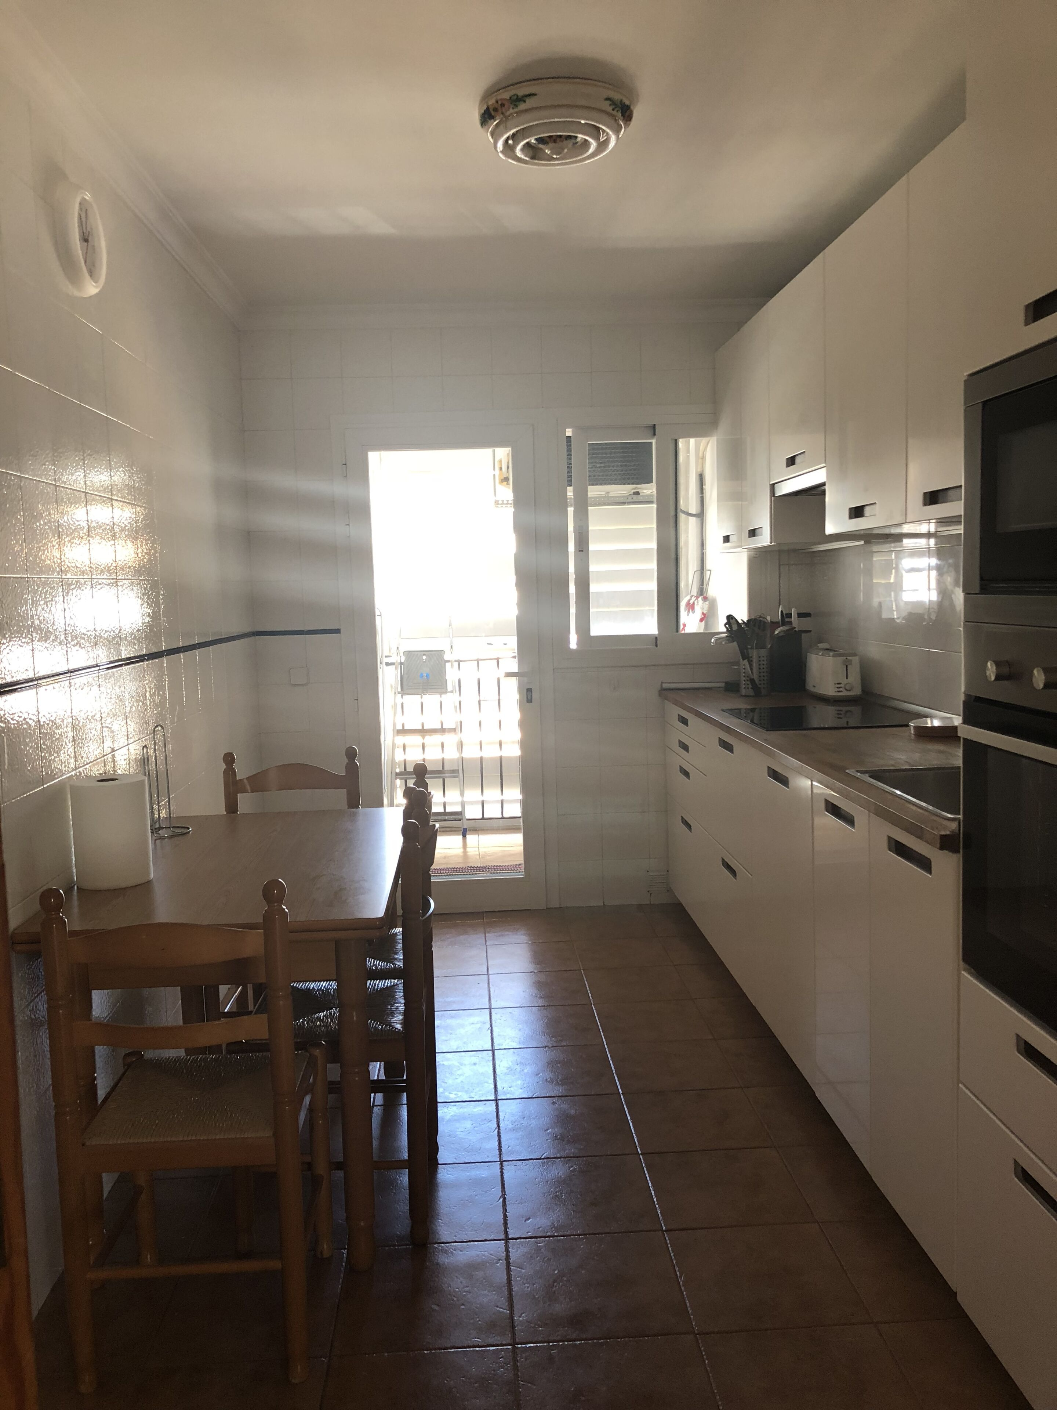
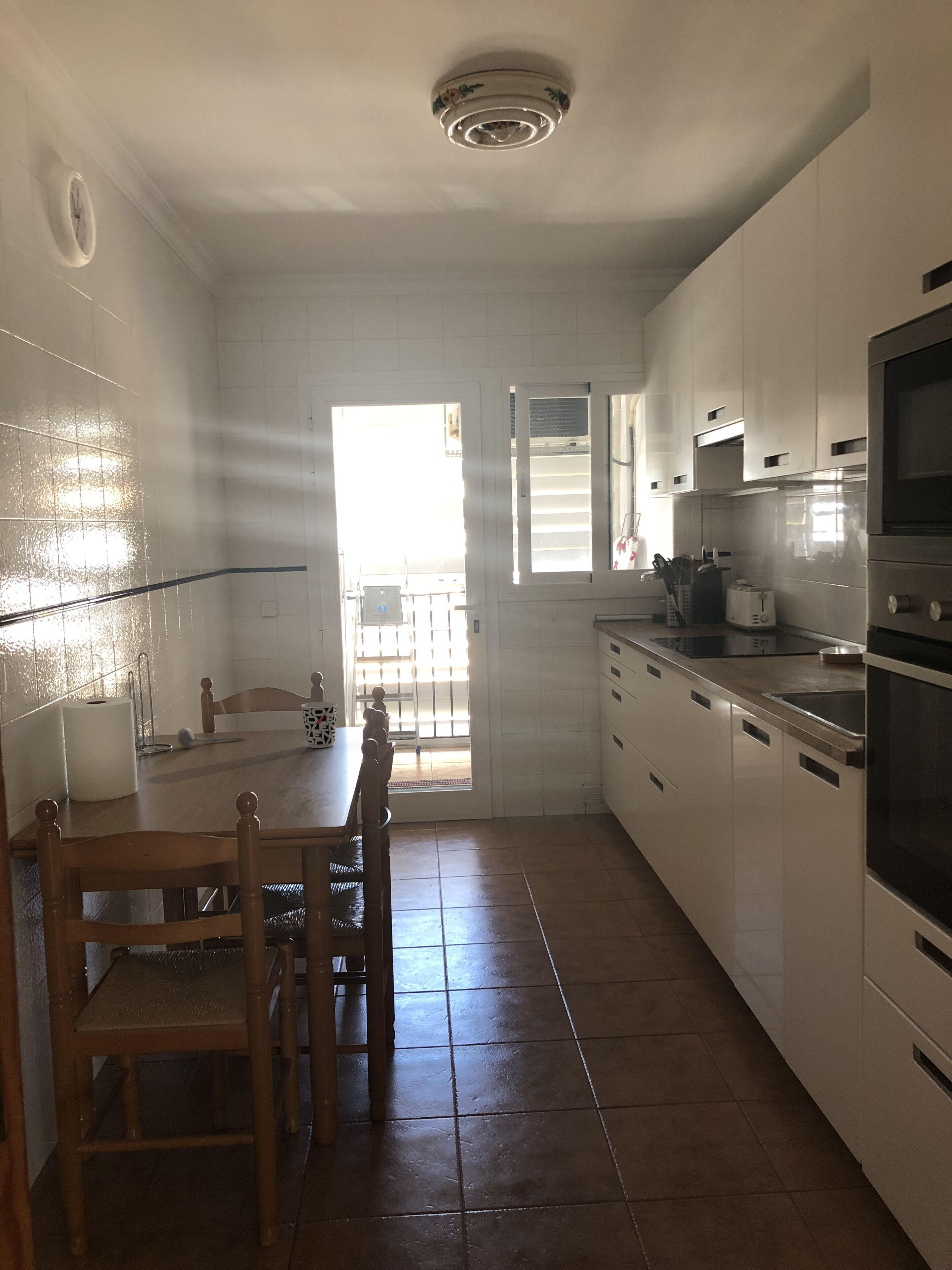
+ spoon [177,727,246,748]
+ cup [300,701,338,748]
